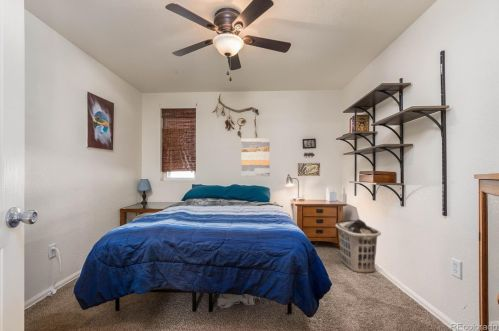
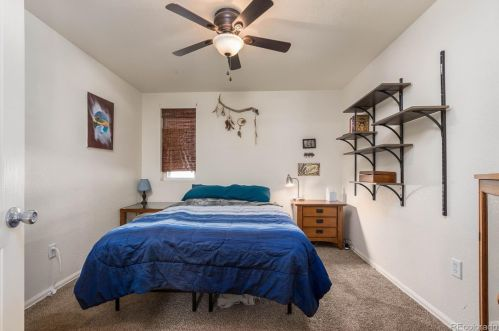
- wall art [240,137,271,177]
- clothes hamper [334,218,382,274]
